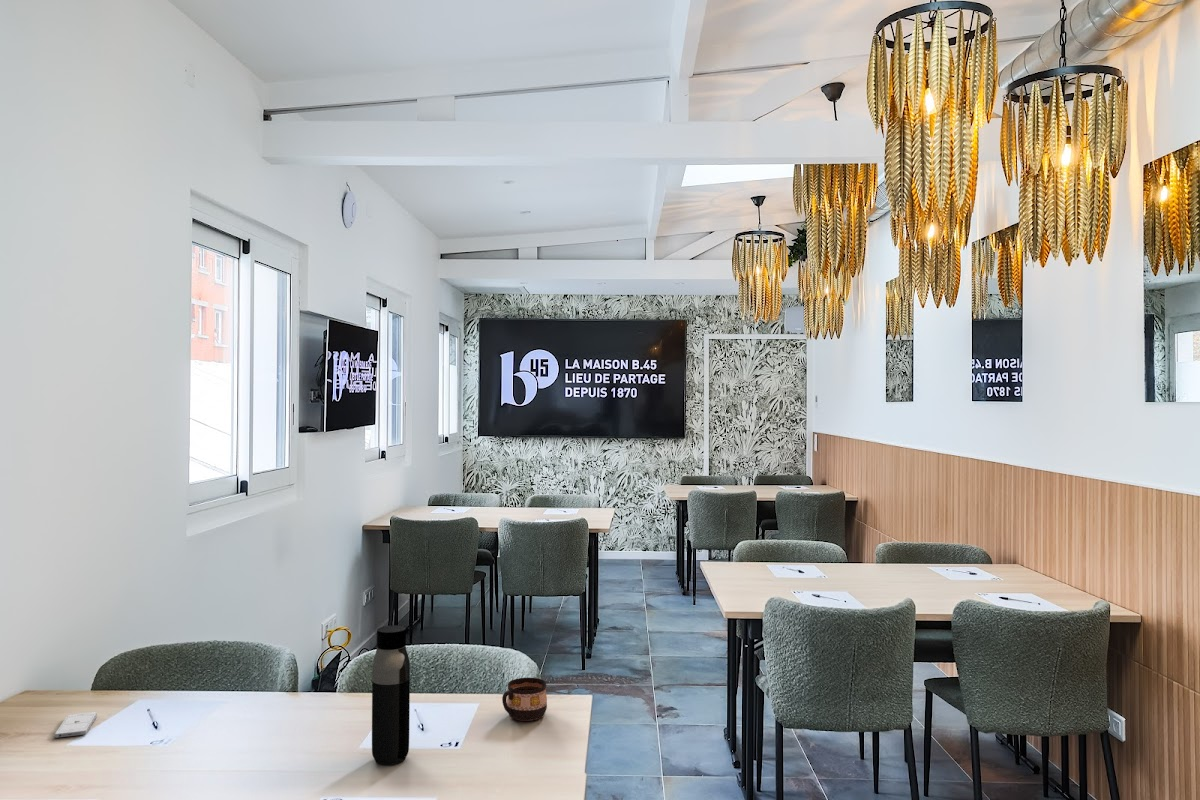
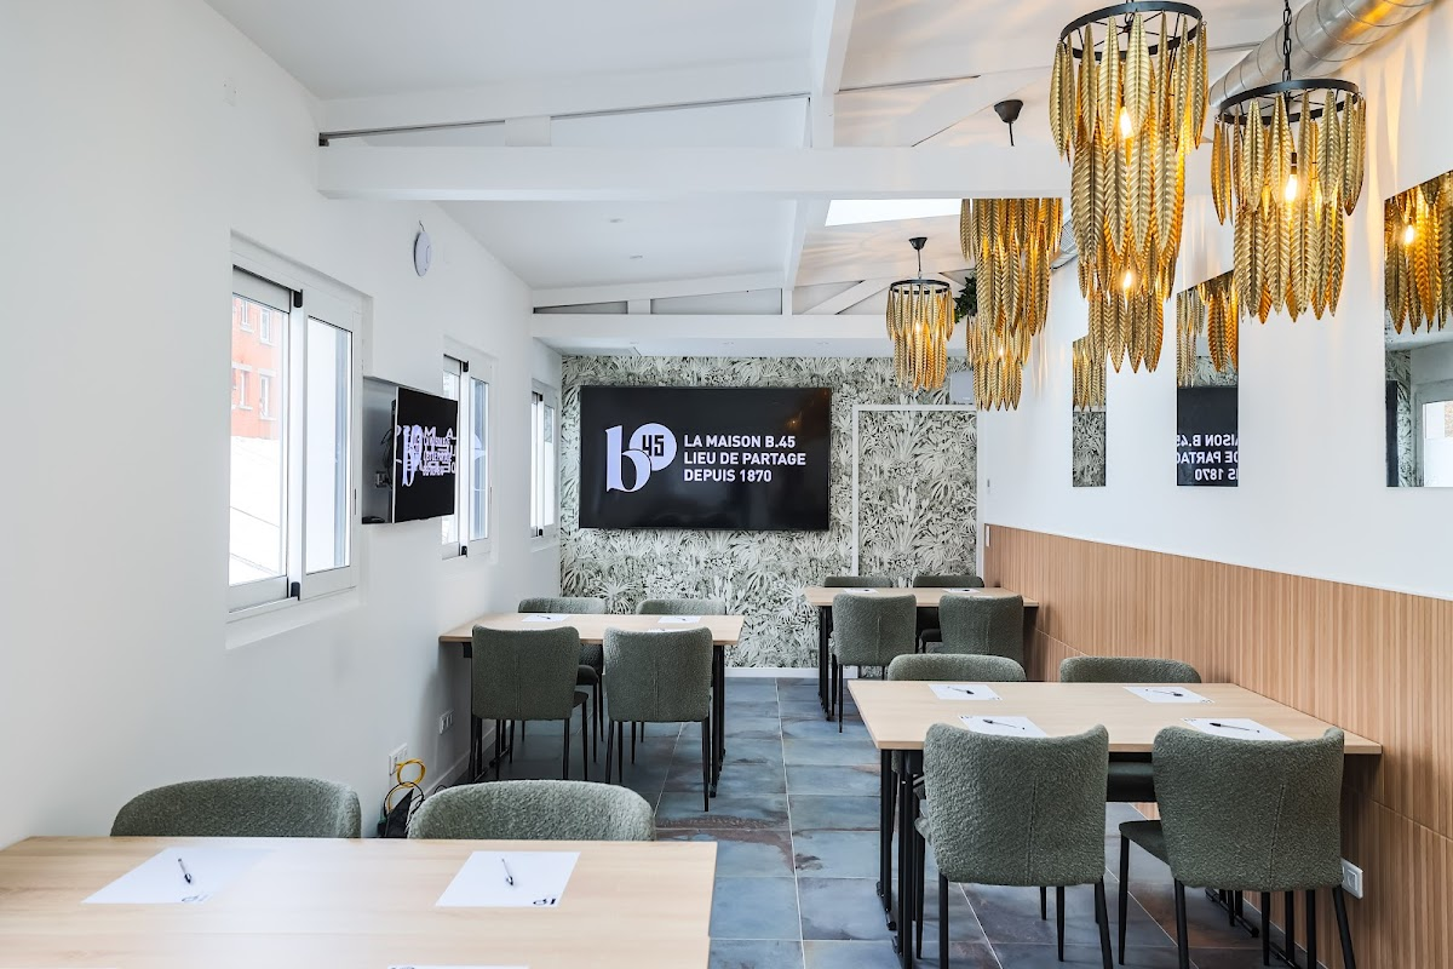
- smartphone [54,711,98,739]
- water bottle [371,624,411,766]
- cup [501,677,548,722]
